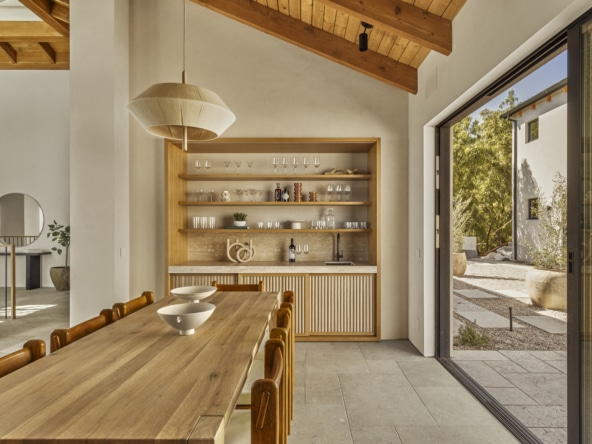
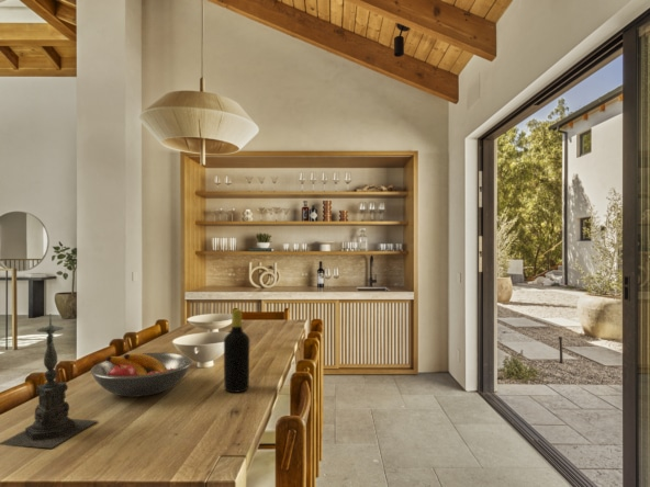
+ bottle [223,308,250,394]
+ fruit bowl [90,352,193,398]
+ candle holder [0,315,99,450]
